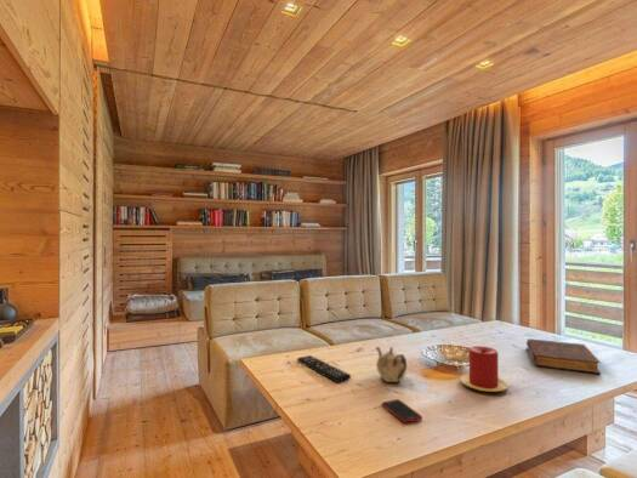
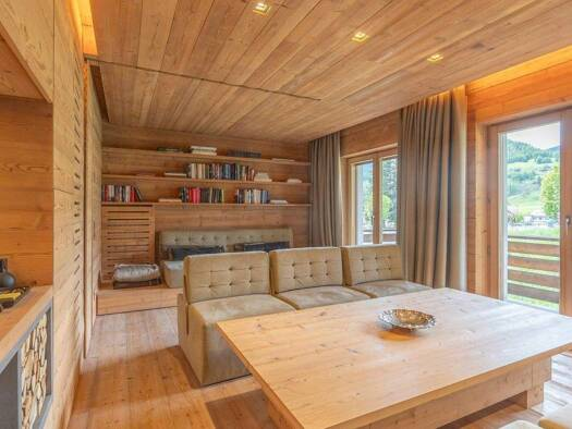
- book [525,337,602,375]
- teapot [374,346,409,383]
- candle [459,345,510,393]
- remote control [296,354,352,383]
- cell phone [381,398,423,425]
